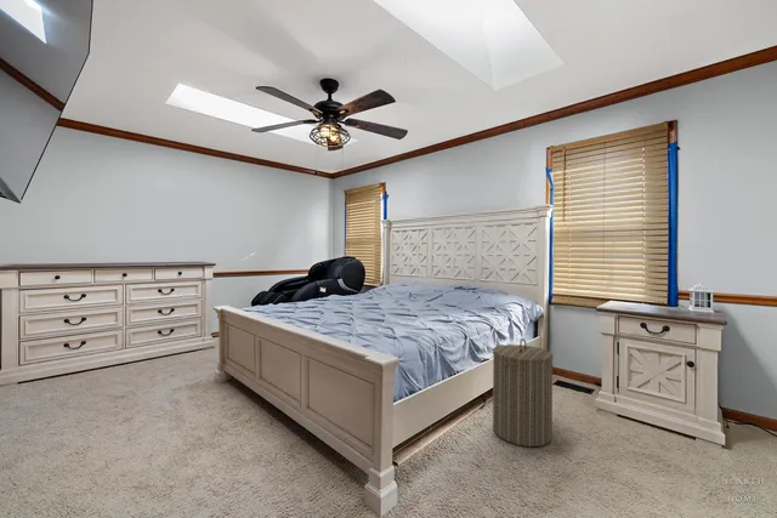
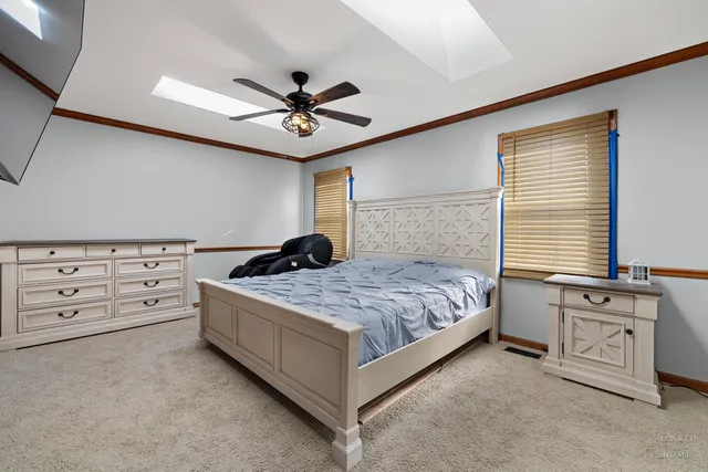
- laundry hamper [492,337,555,448]
